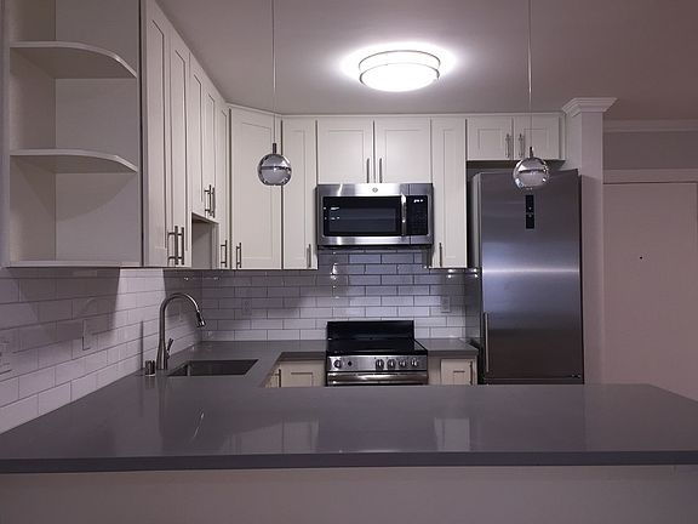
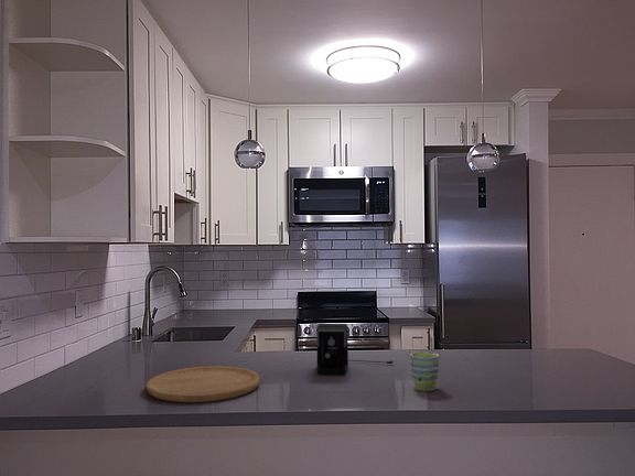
+ mug [409,350,441,392]
+ coffee maker [315,323,394,376]
+ cutting board [146,365,261,403]
